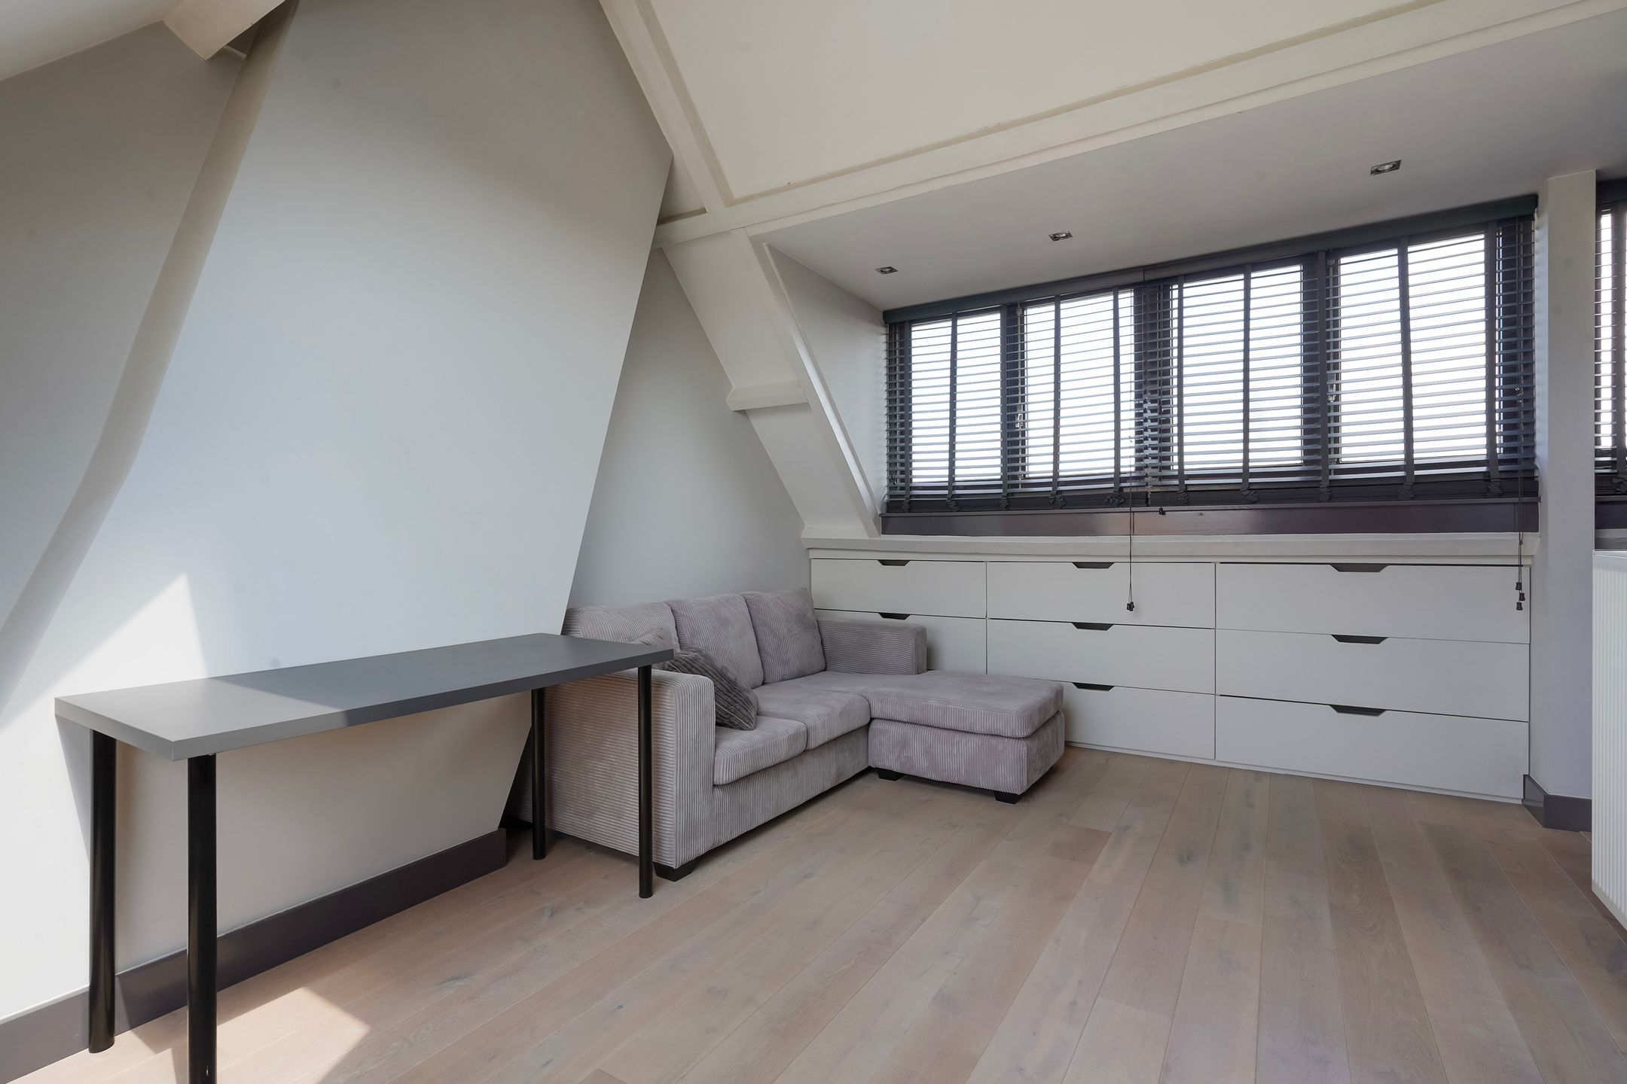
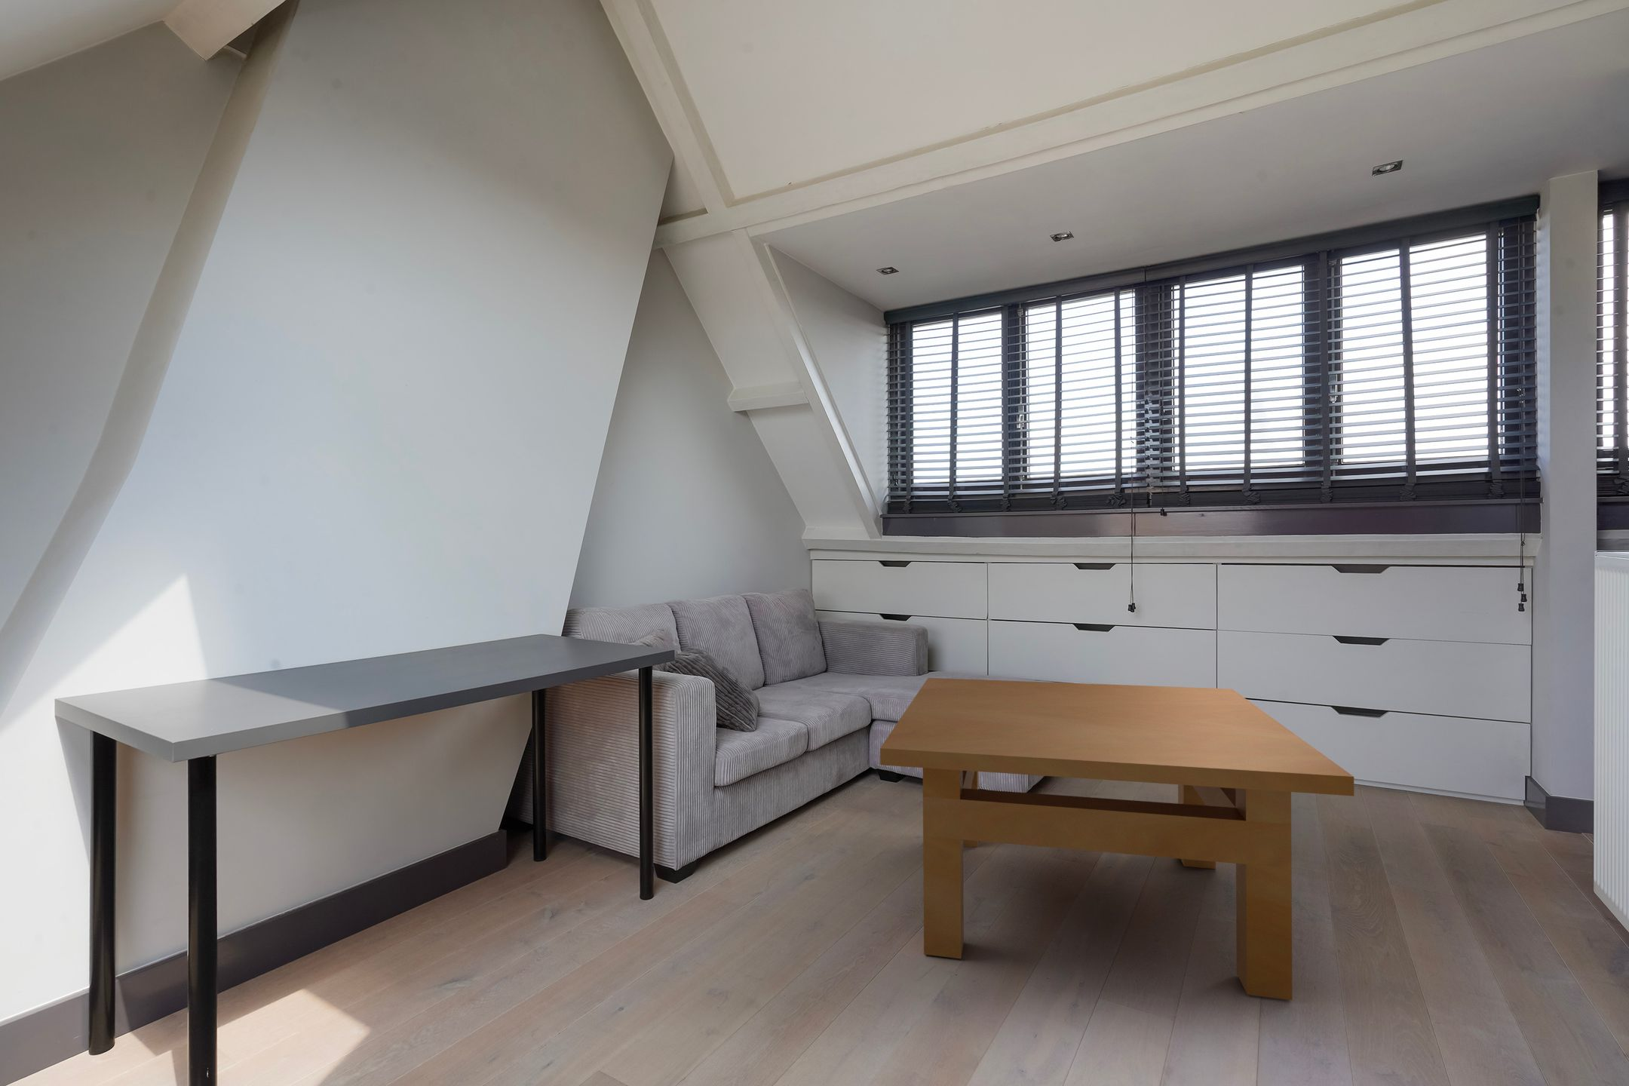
+ table [880,678,1355,1001]
